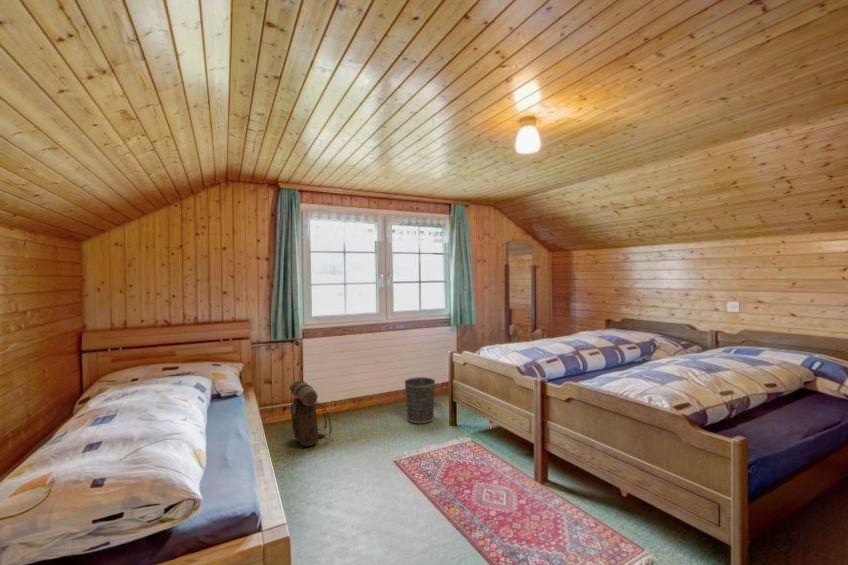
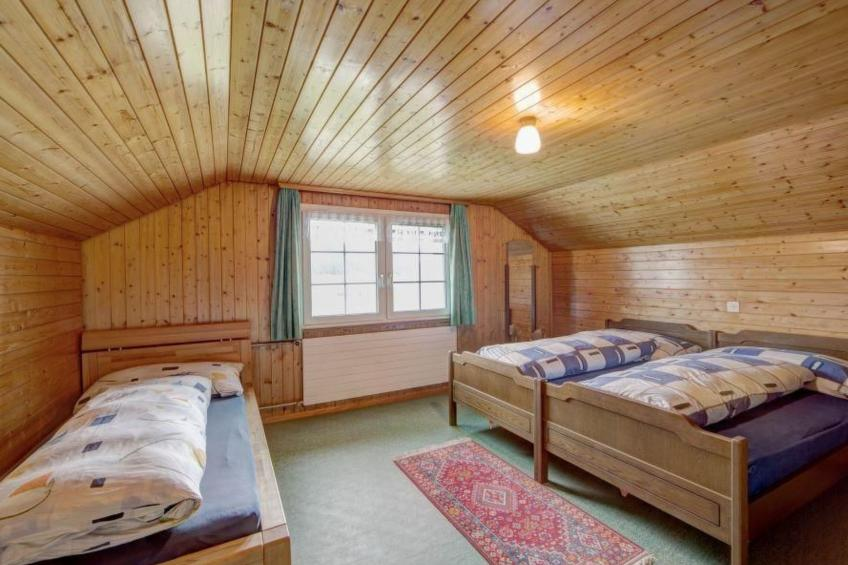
- wastebasket [404,376,436,425]
- backpack [288,380,333,447]
